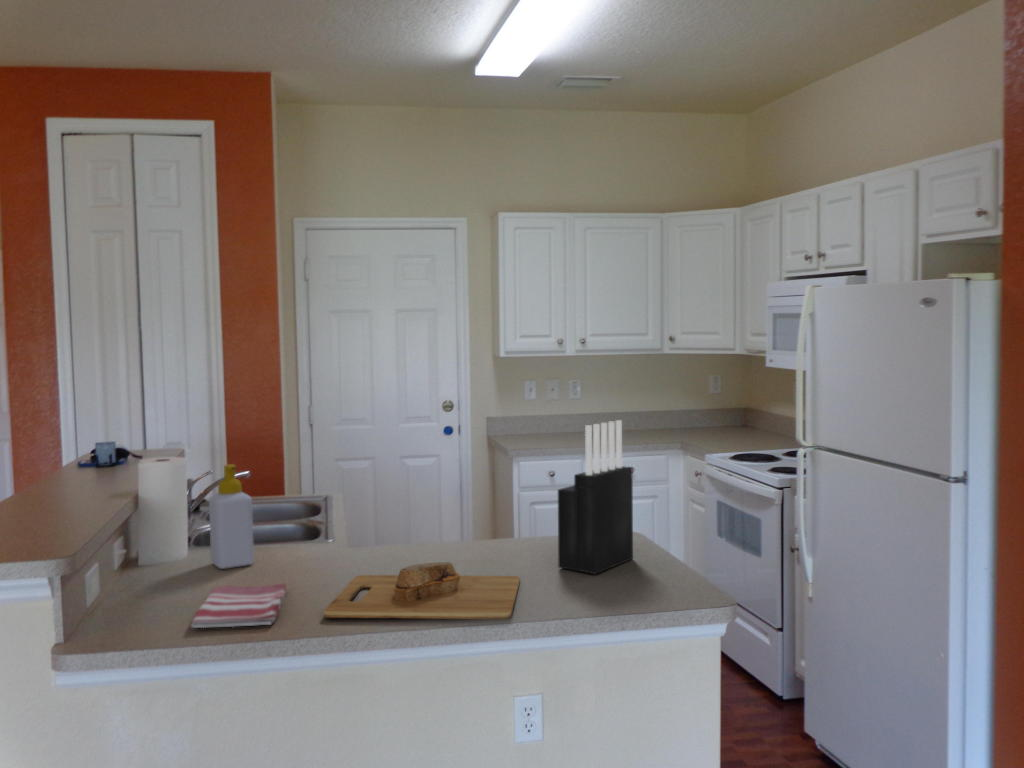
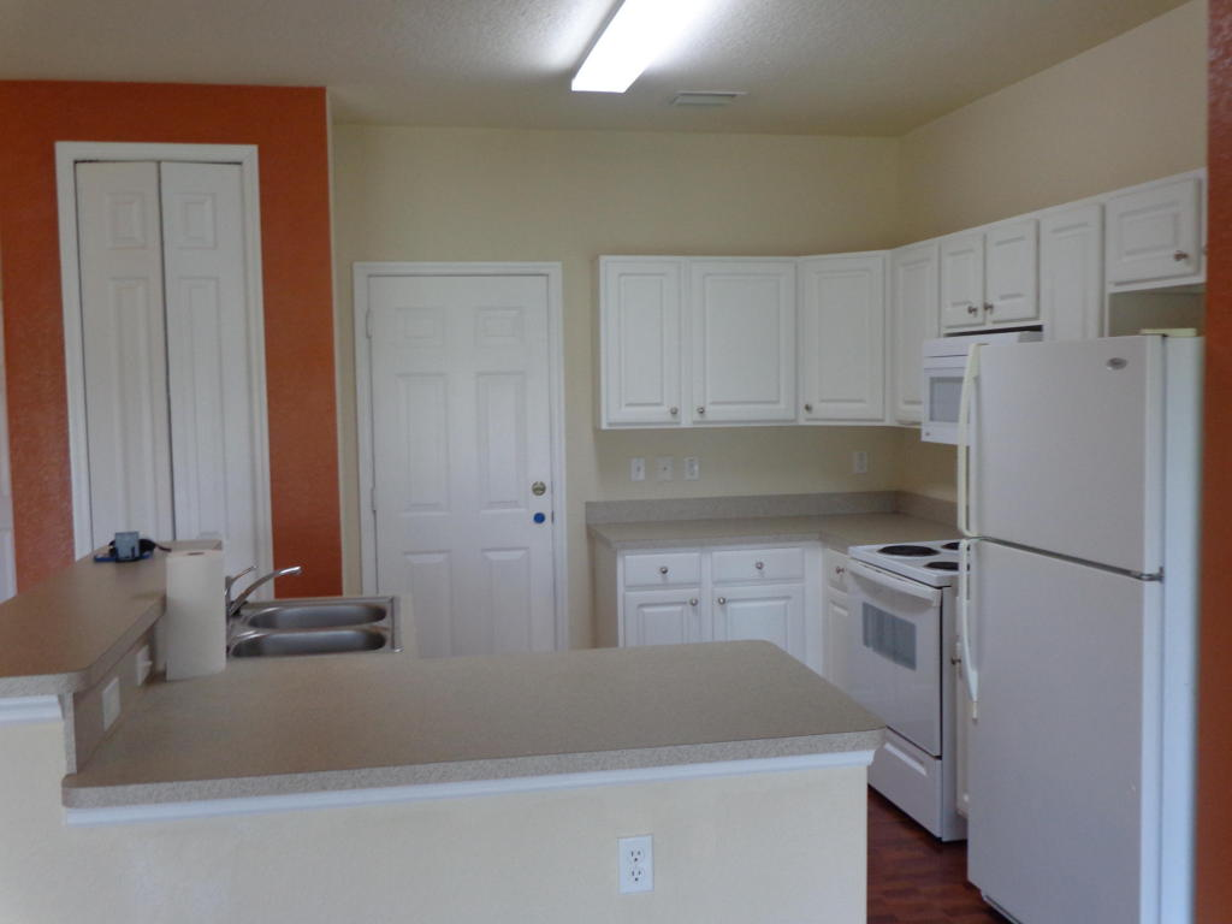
- dish towel [190,582,288,629]
- soap bottle [208,463,255,570]
- knife block [557,419,634,575]
- cutting board [322,561,521,620]
